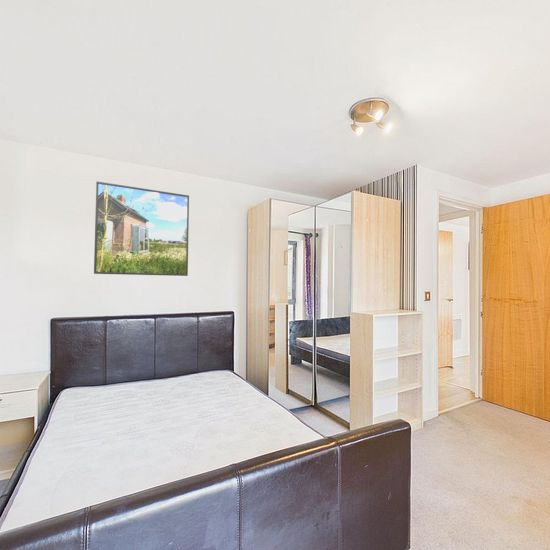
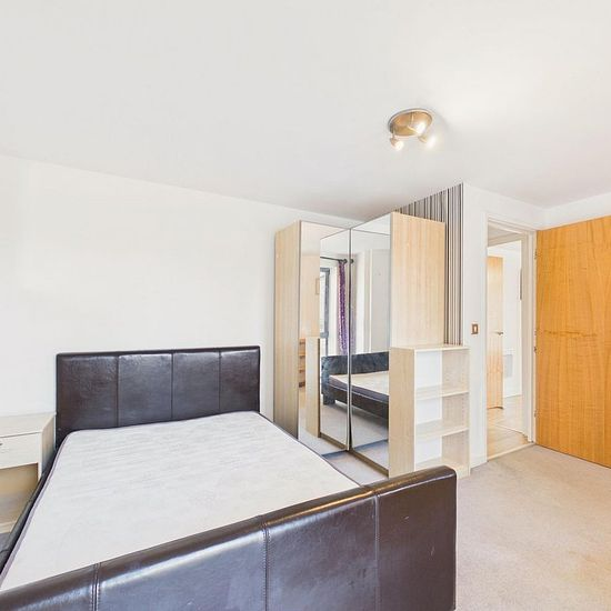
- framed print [93,181,190,277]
